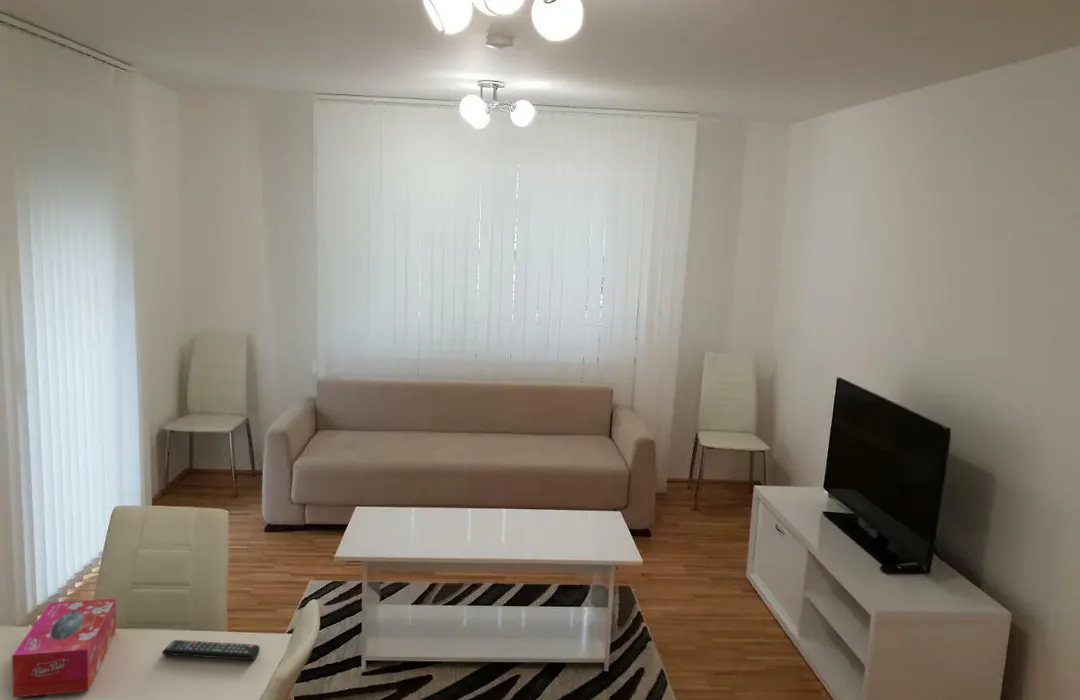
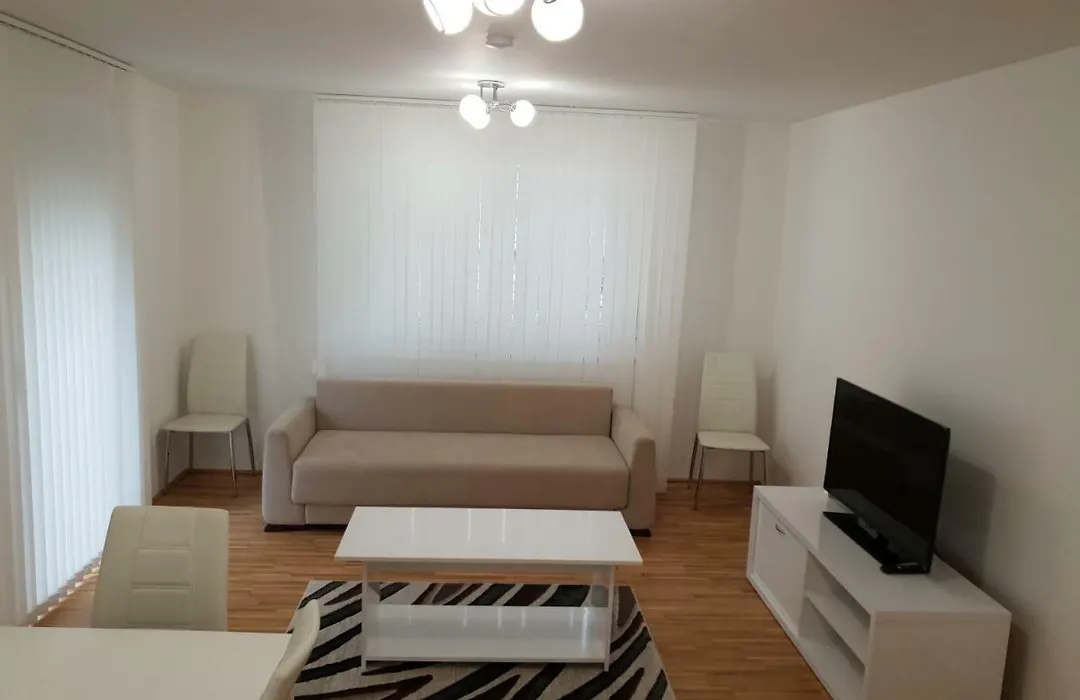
- tissue box [11,598,117,699]
- remote control [161,639,261,661]
